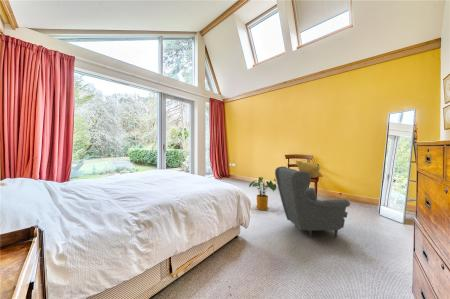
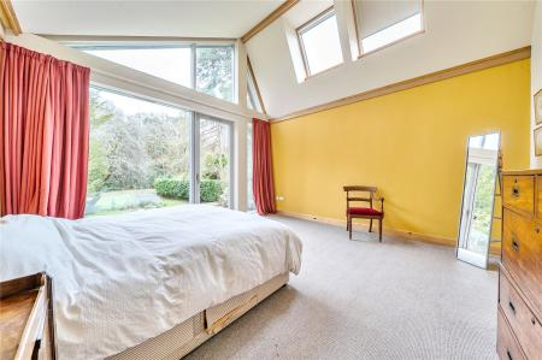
- armchair [274,160,351,239]
- house plant [248,176,277,211]
